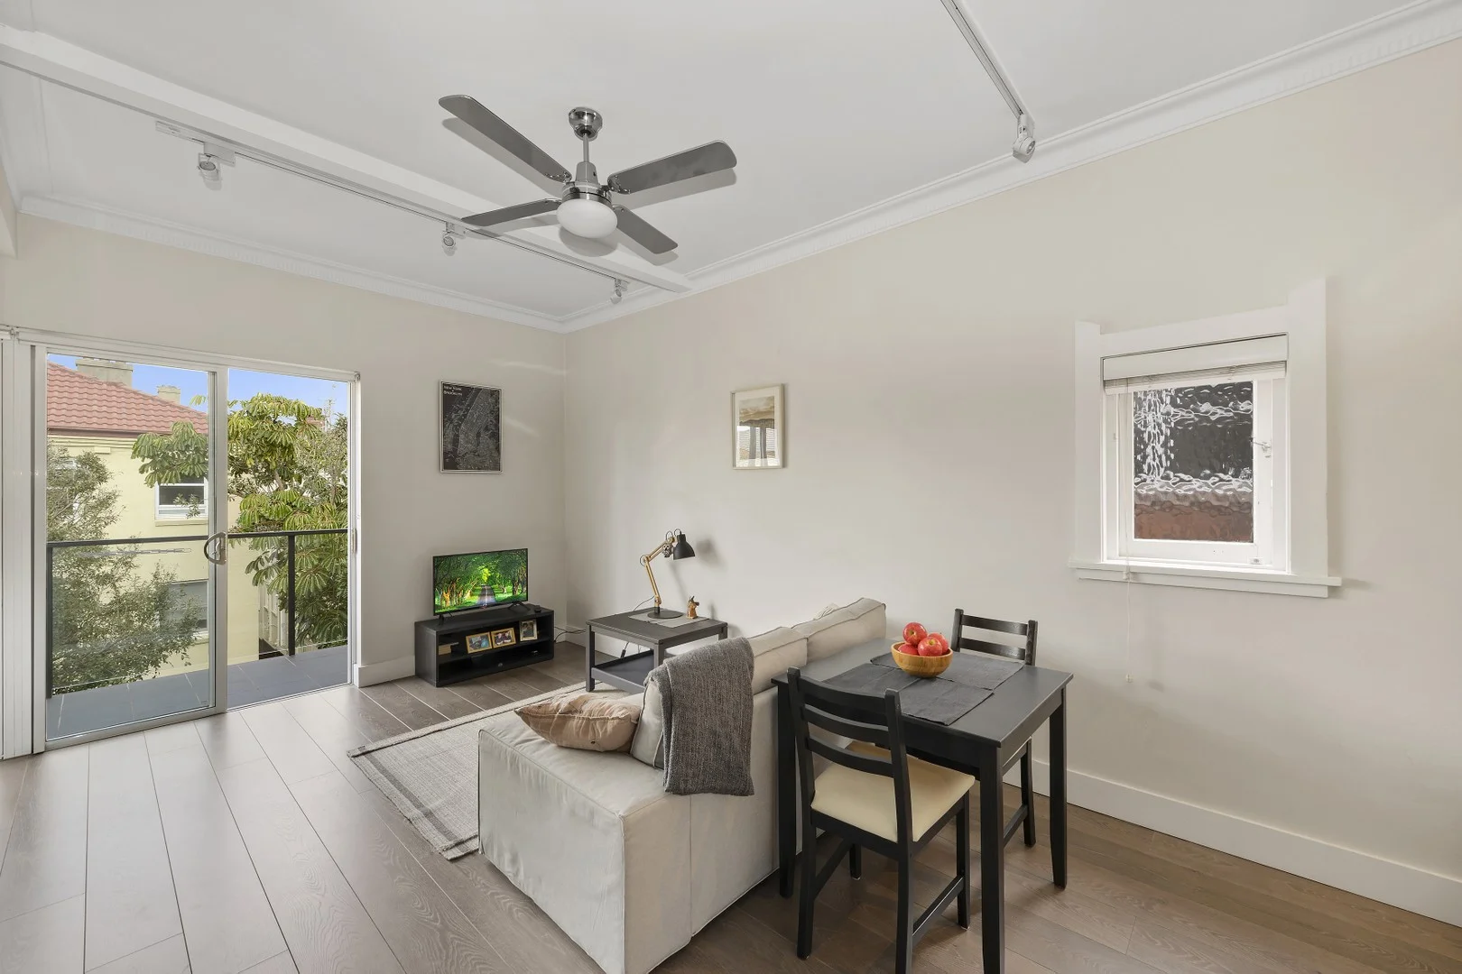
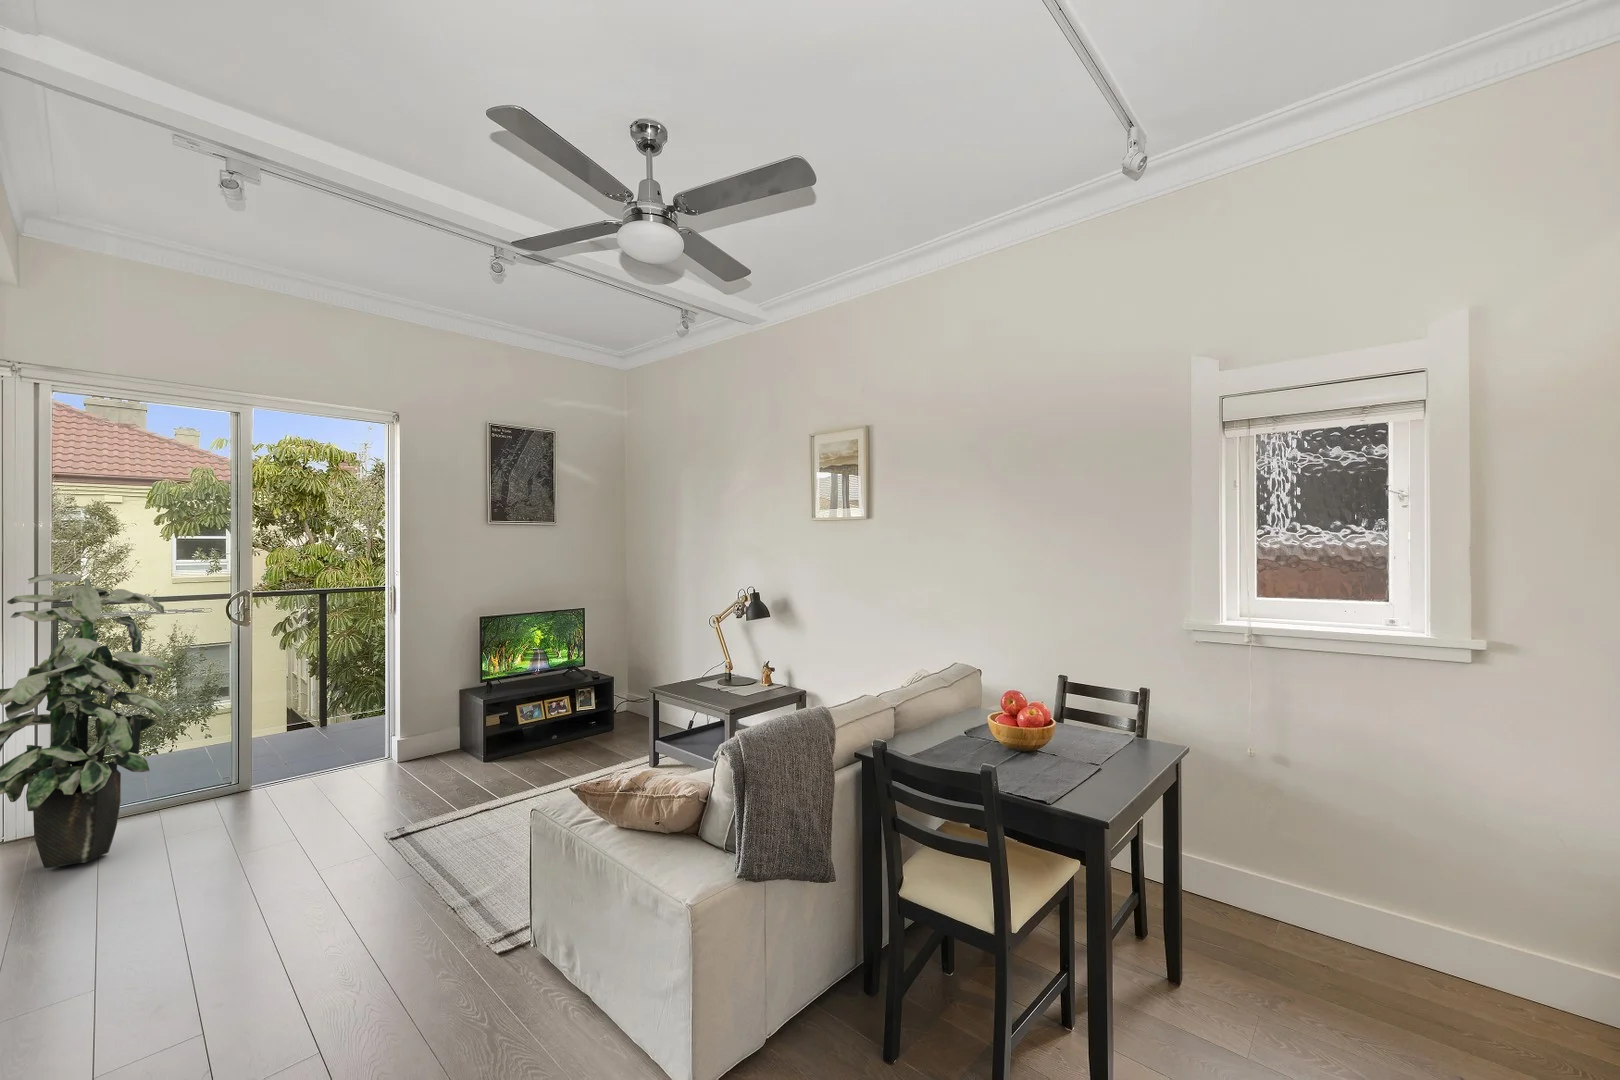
+ indoor plant [0,573,169,869]
